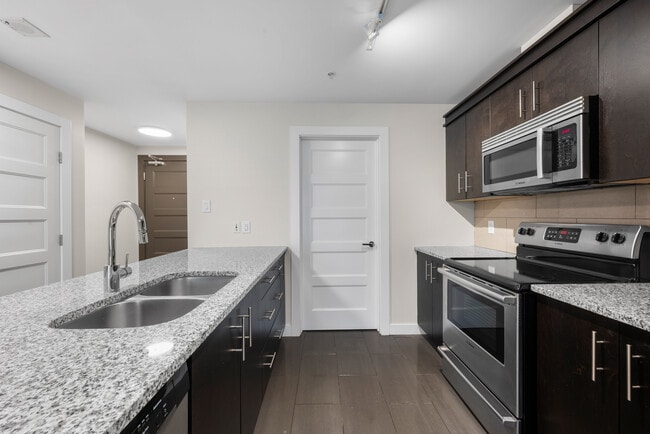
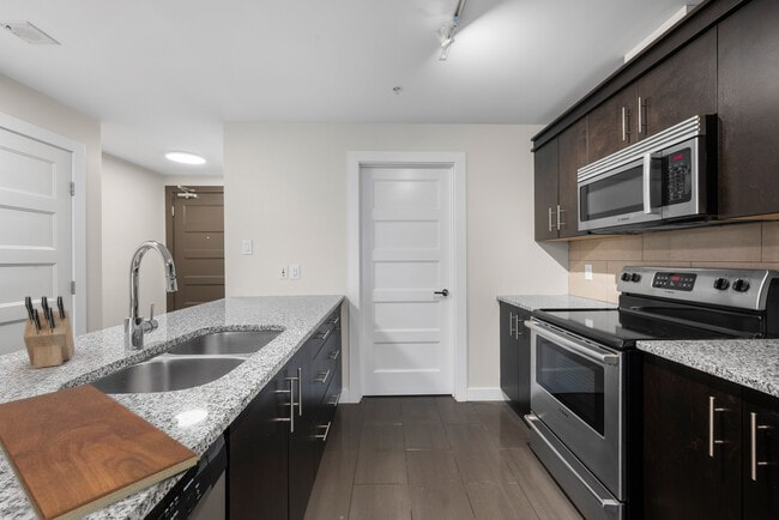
+ knife block [23,295,77,369]
+ chopping board [0,382,201,520]
